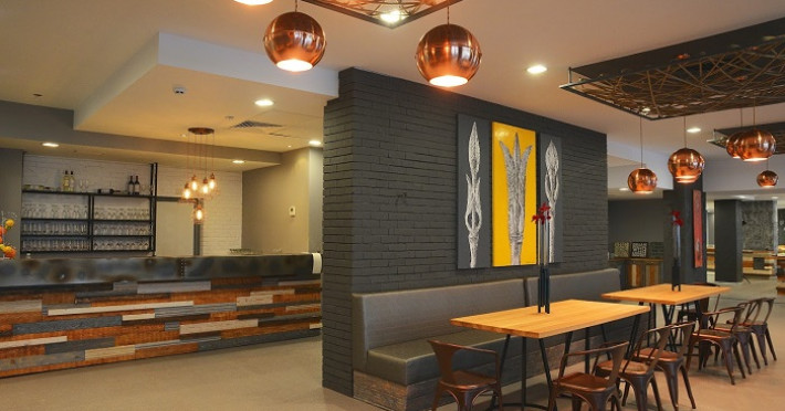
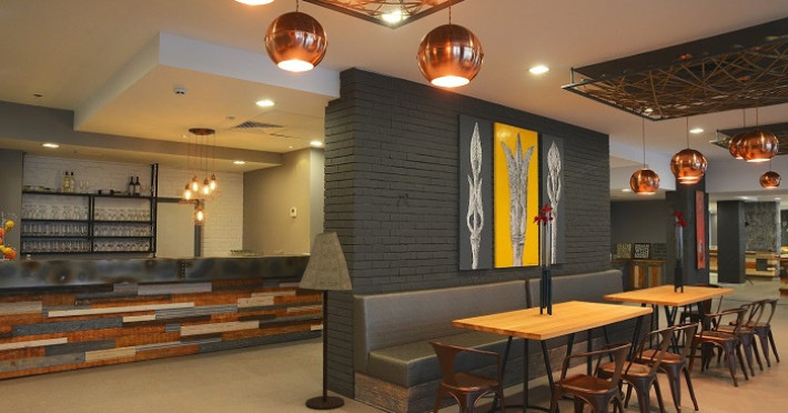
+ floor lamp [297,231,354,411]
